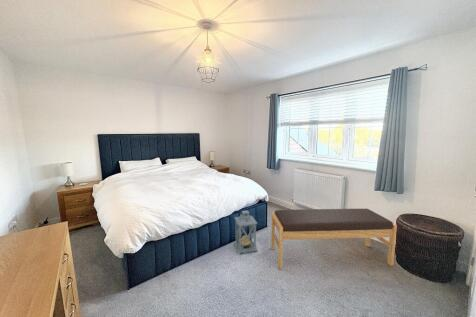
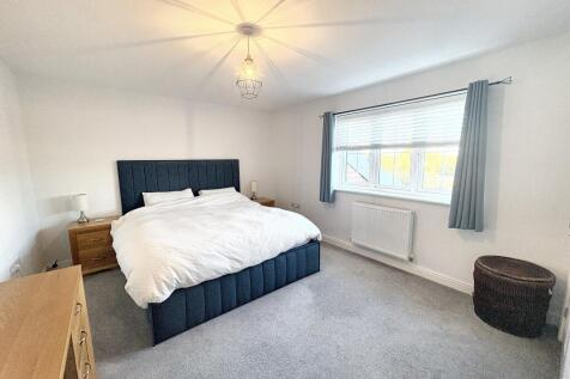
- lantern [233,209,259,255]
- bench [270,208,398,270]
